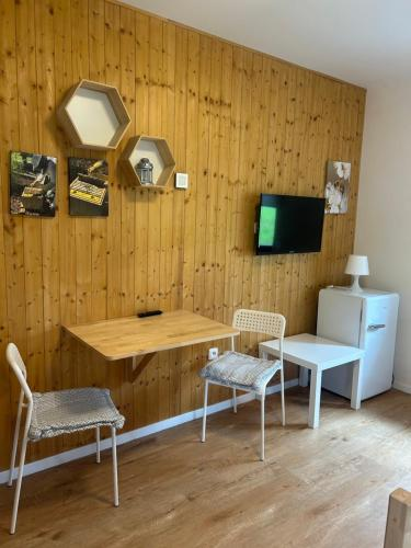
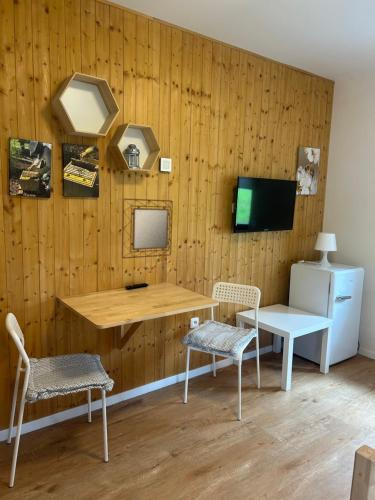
+ home mirror [121,198,174,260]
